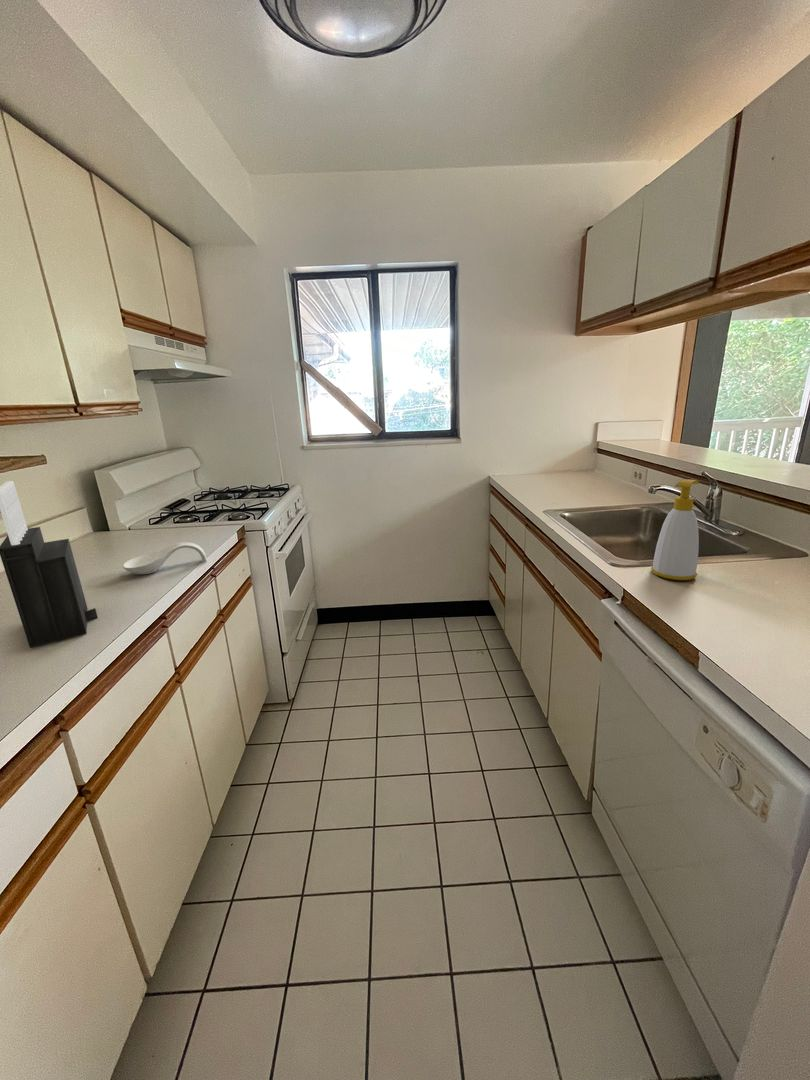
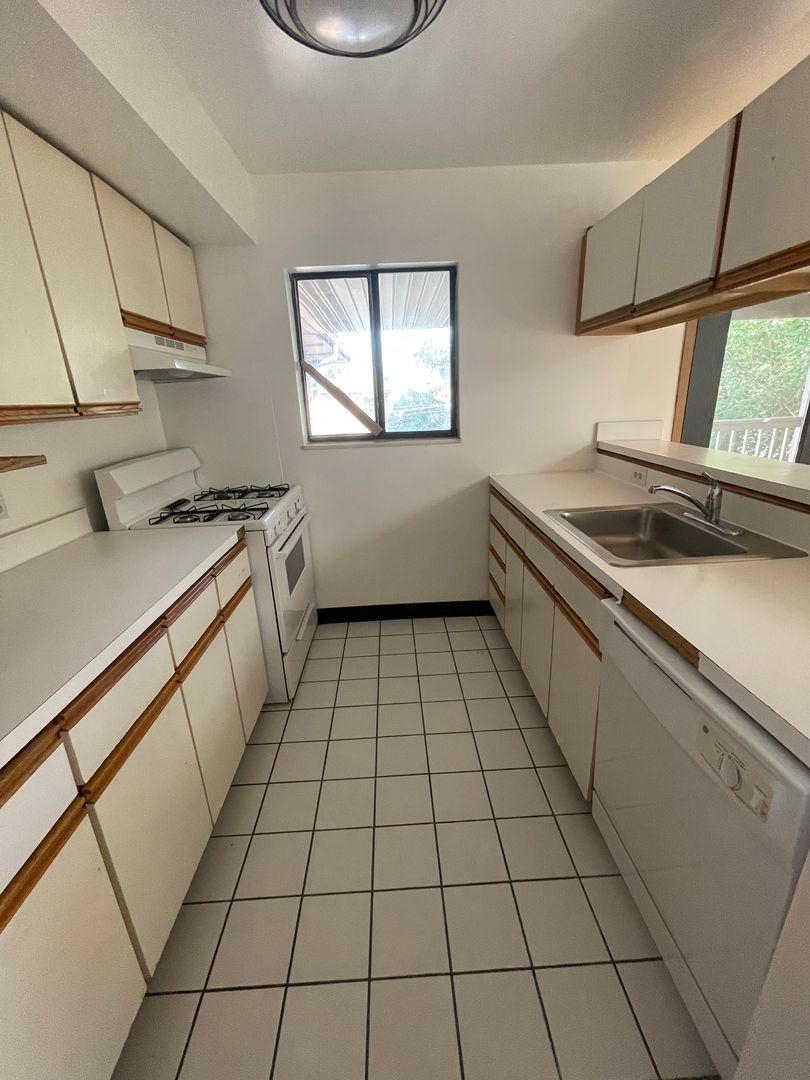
- knife block [0,480,99,649]
- soap bottle [650,478,700,581]
- spoon rest [122,541,208,575]
